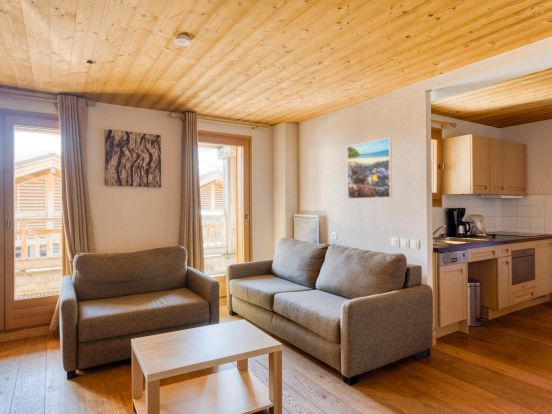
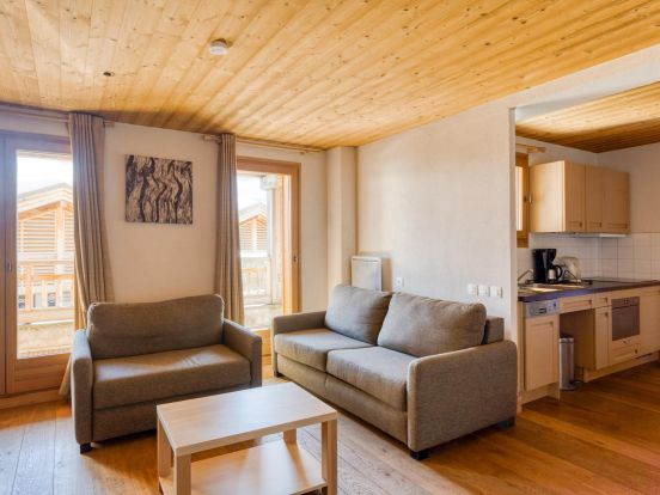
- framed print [346,137,393,200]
